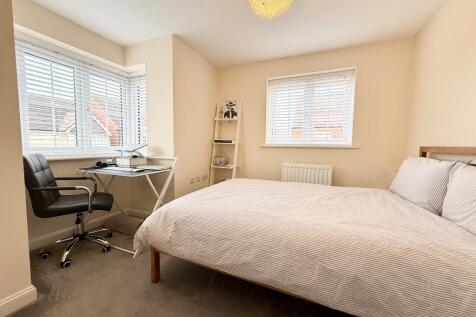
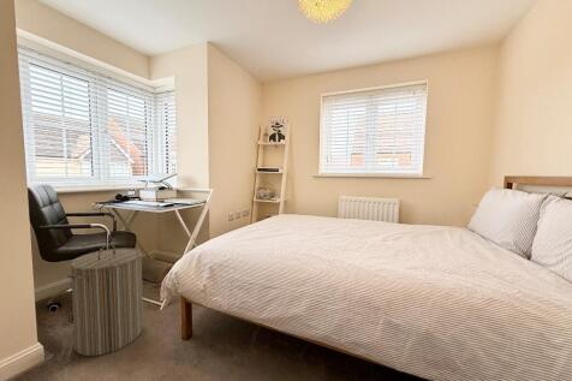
+ laundry hamper [66,243,144,357]
